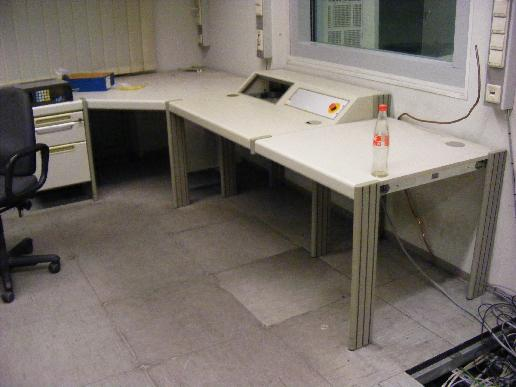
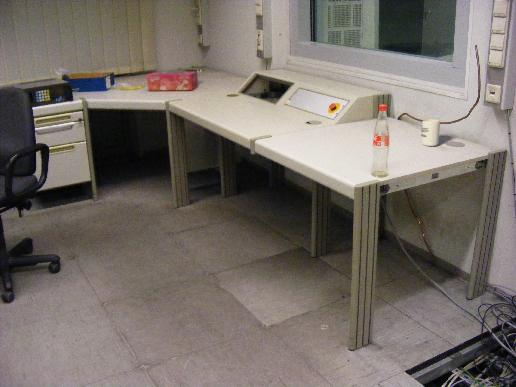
+ tissue box [146,71,199,91]
+ cup [420,118,441,147]
